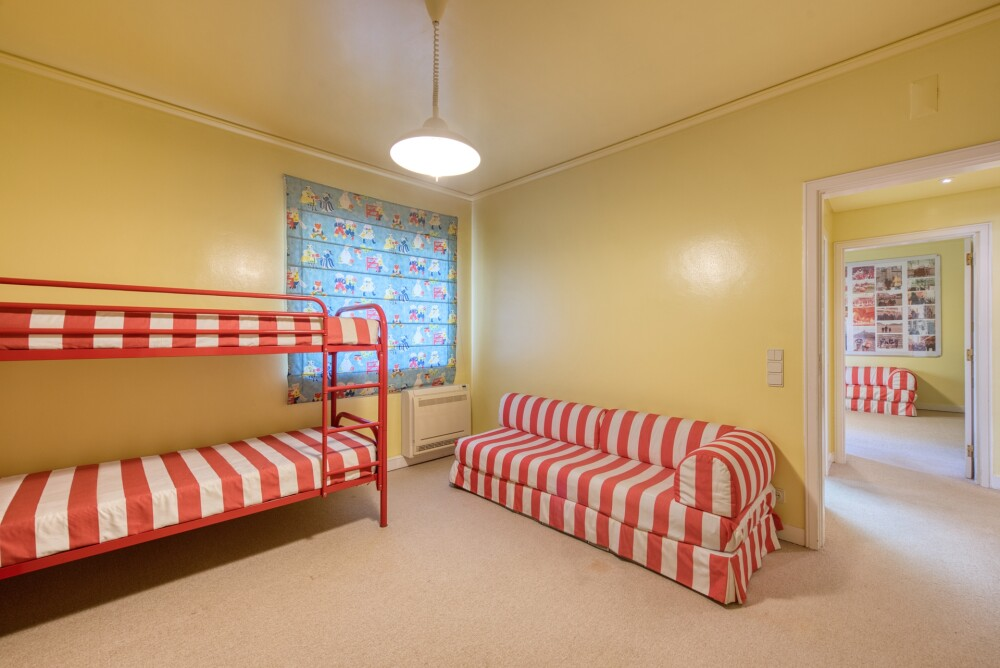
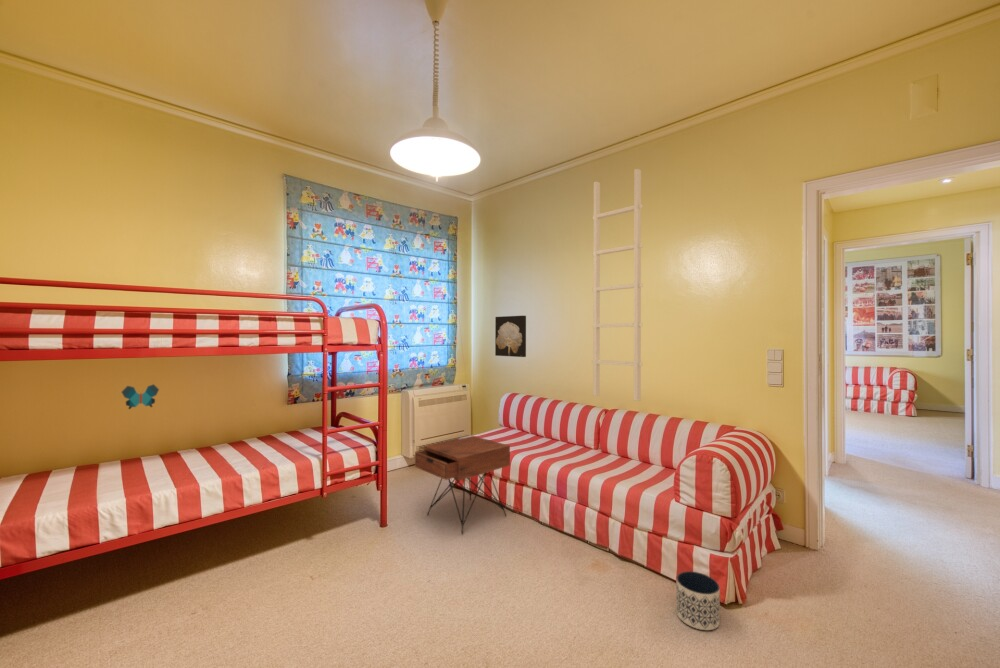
+ planter [675,570,721,631]
+ decorative butterfly [121,383,160,410]
+ blanket ladder [591,168,644,402]
+ nightstand [414,435,511,535]
+ wall art [494,315,527,358]
